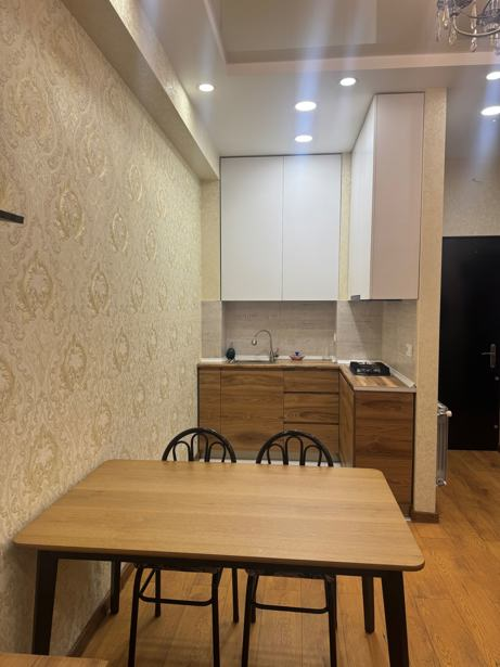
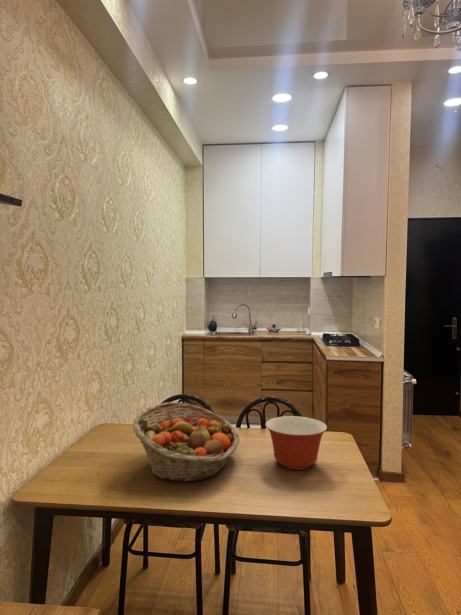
+ fruit basket [132,401,240,483]
+ mixing bowl [264,415,328,471]
